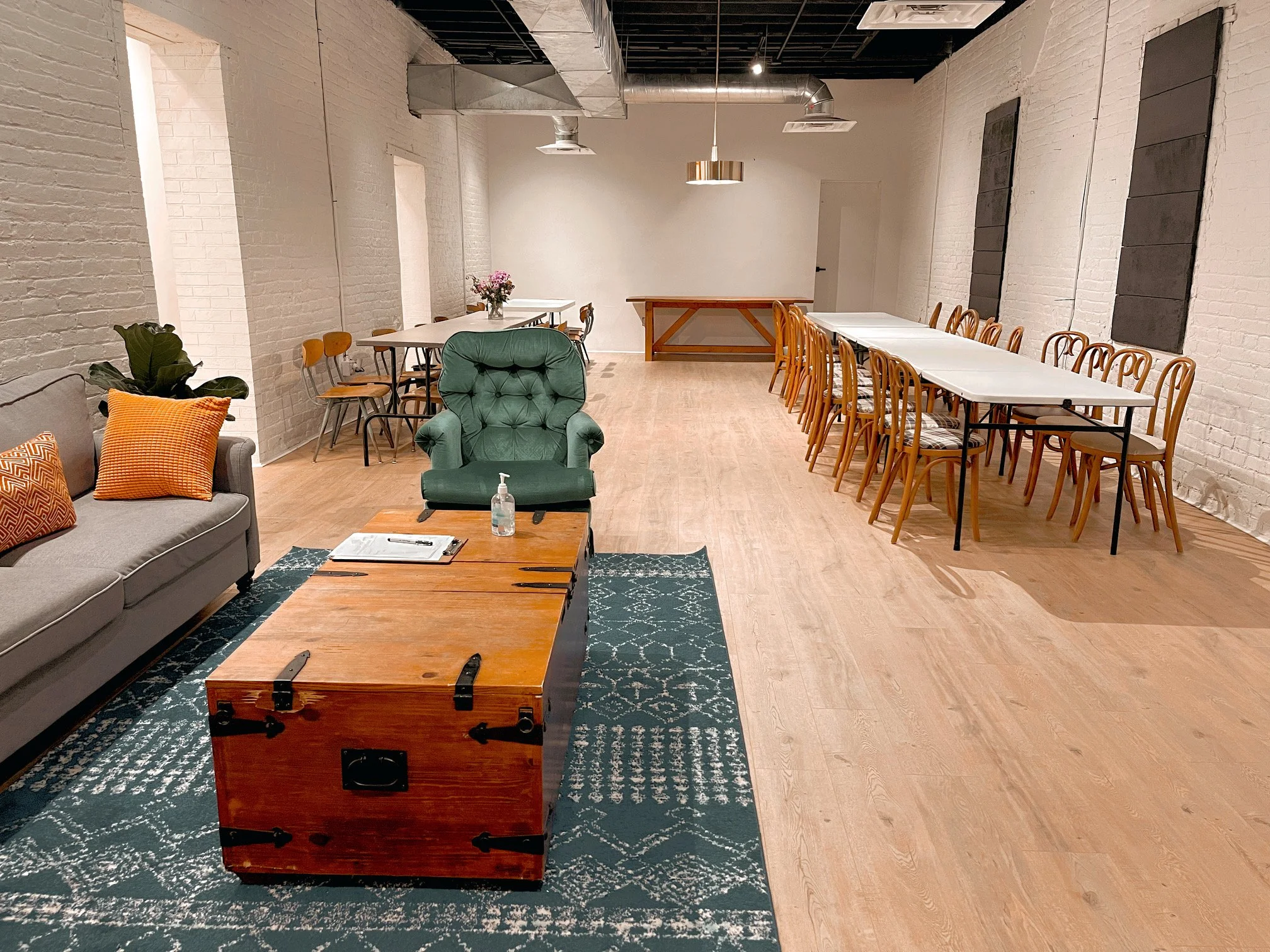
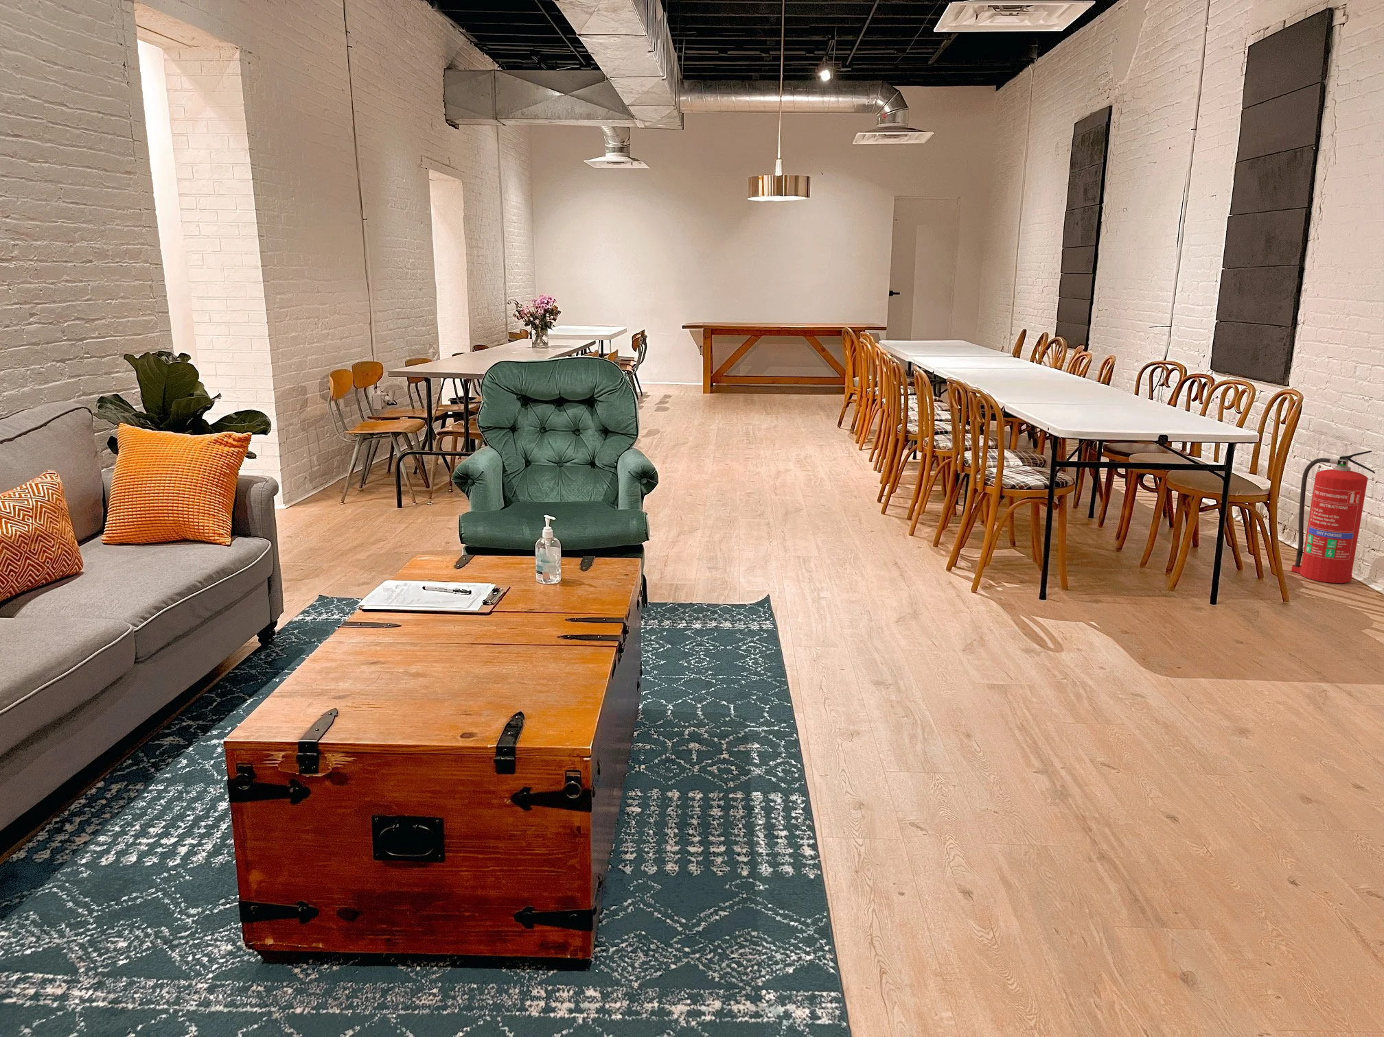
+ fire extinguisher [1290,450,1375,584]
